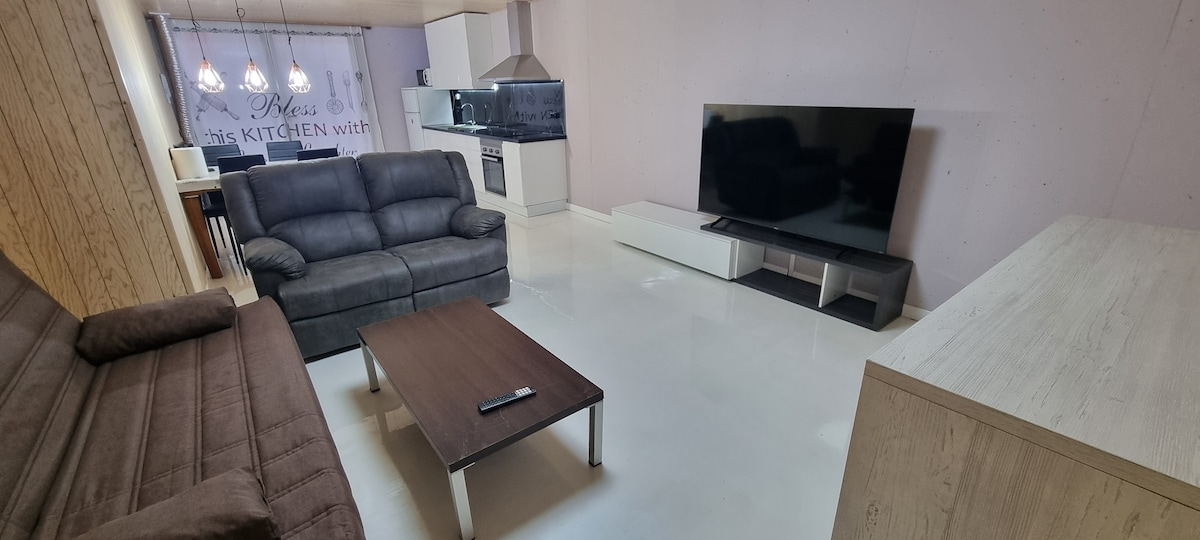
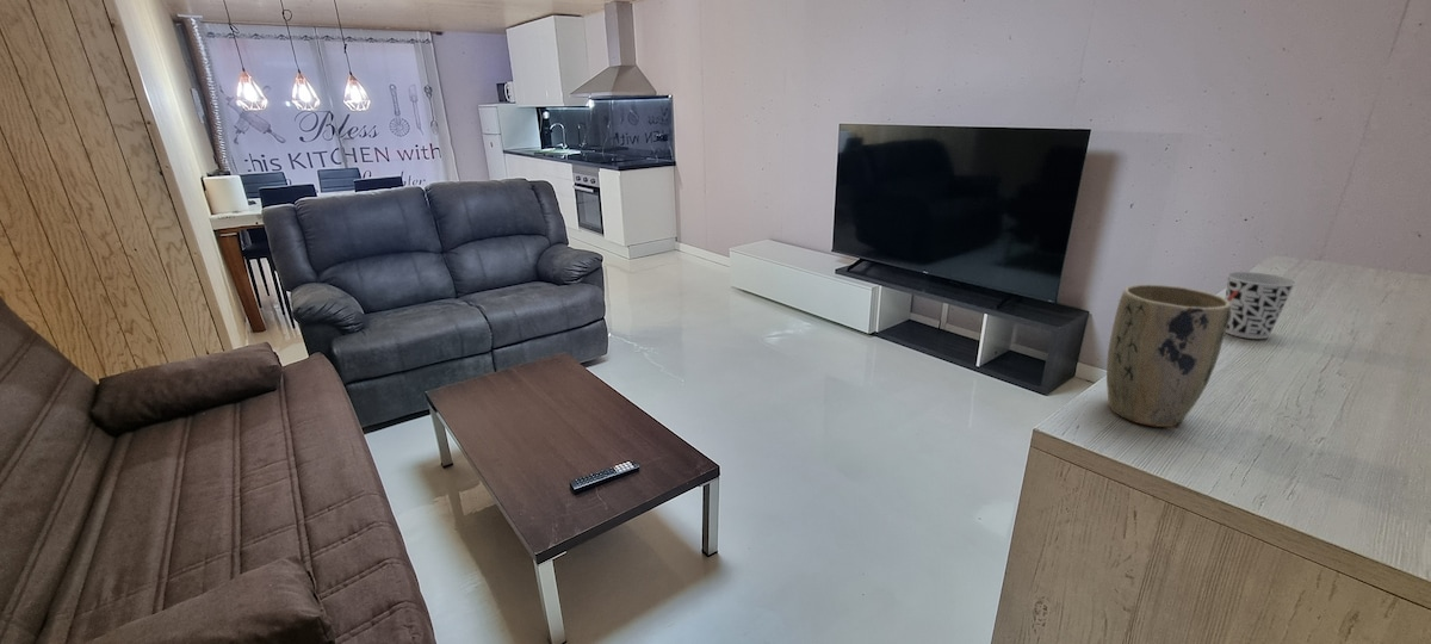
+ cup [1225,271,1297,340]
+ plant pot [1105,284,1231,428]
